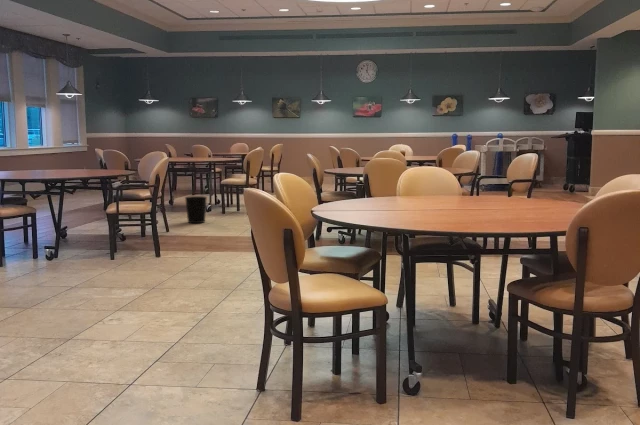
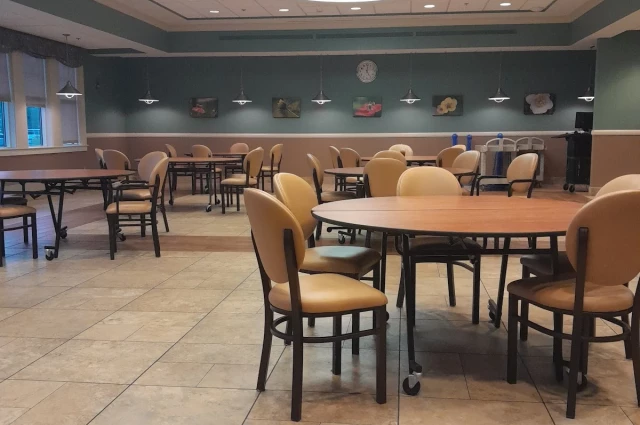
- wastebasket [184,195,208,224]
